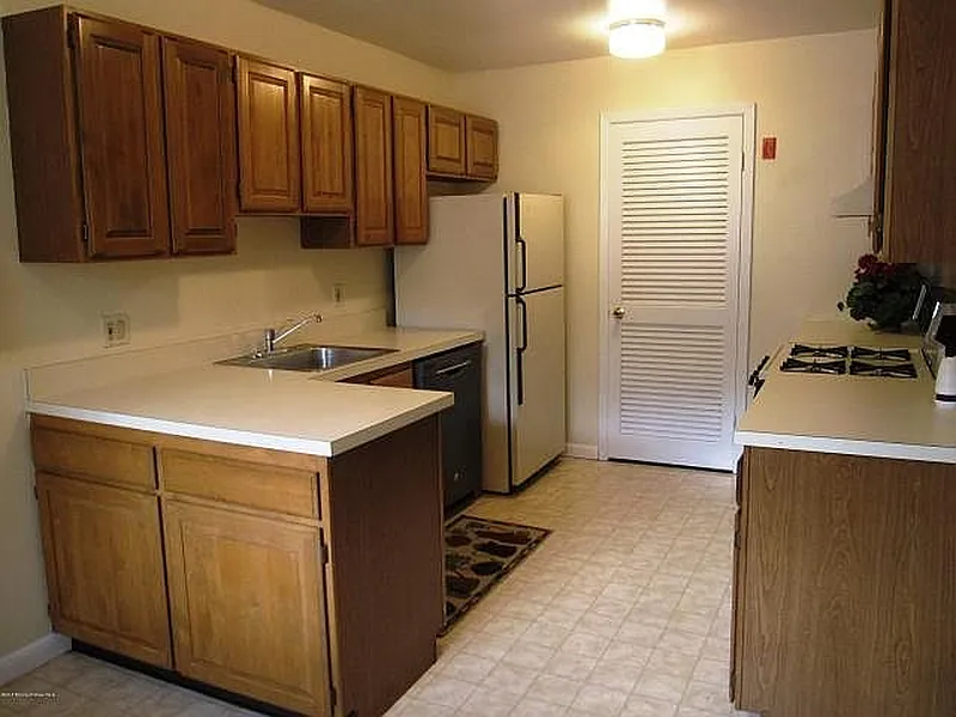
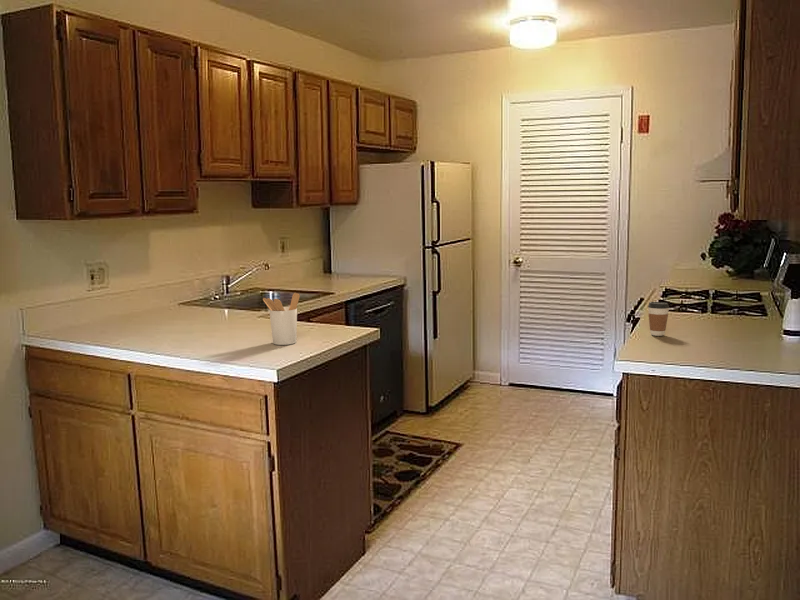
+ utensil holder [262,292,301,346]
+ coffee cup [647,301,670,337]
